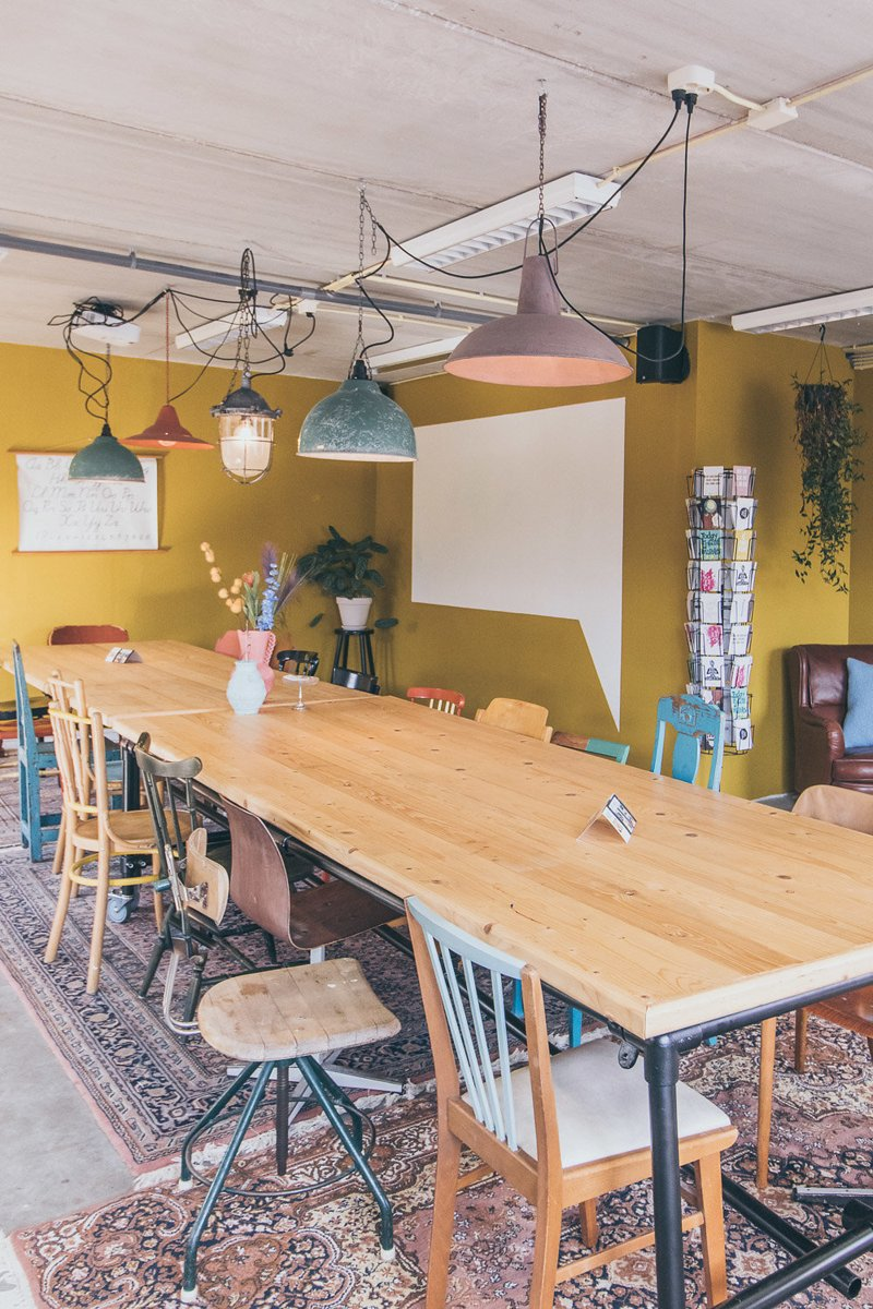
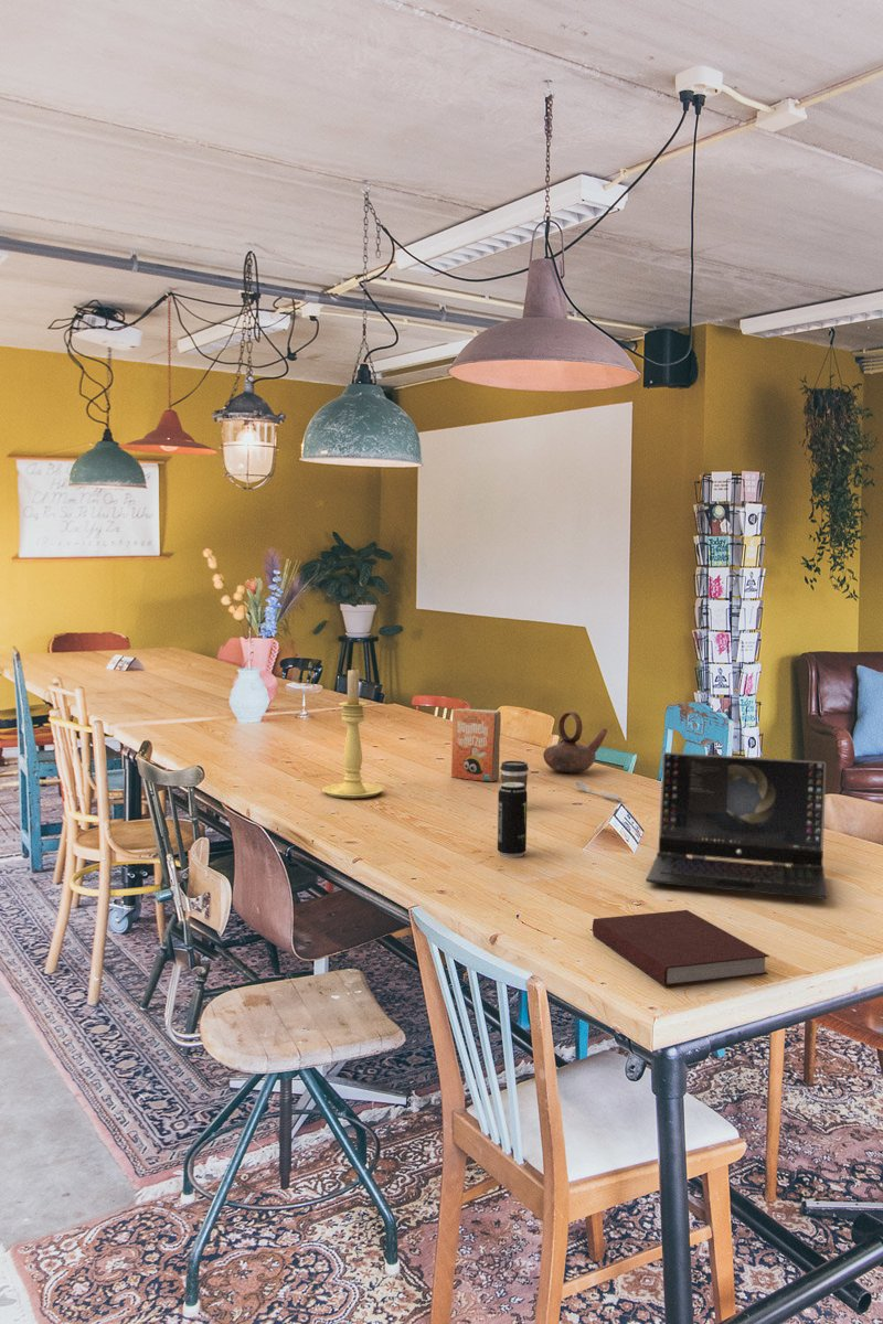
+ spoon [575,780,624,801]
+ notebook [592,909,770,987]
+ candle holder [321,666,384,799]
+ teapot [542,711,608,773]
+ coffee cup [500,760,530,791]
+ laptop [645,751,829,900]
+ paperback book [450,707,502,782]
+ beverage can [497,782,529,858]
